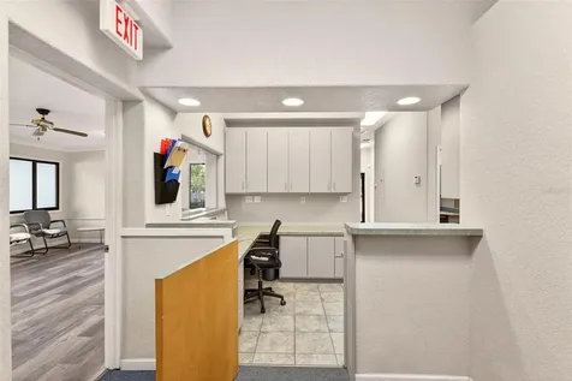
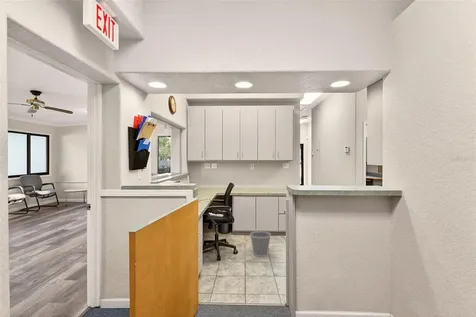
+ wastebasket [249,230,272,258]
